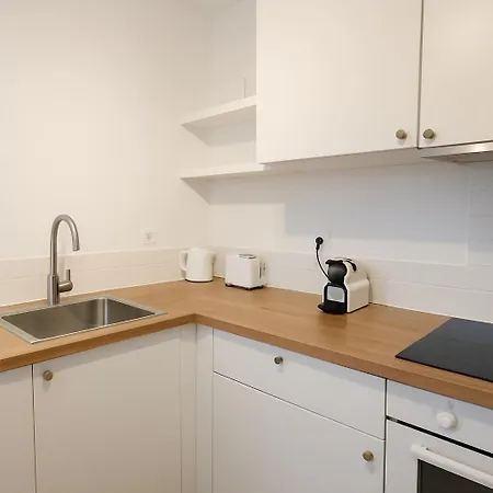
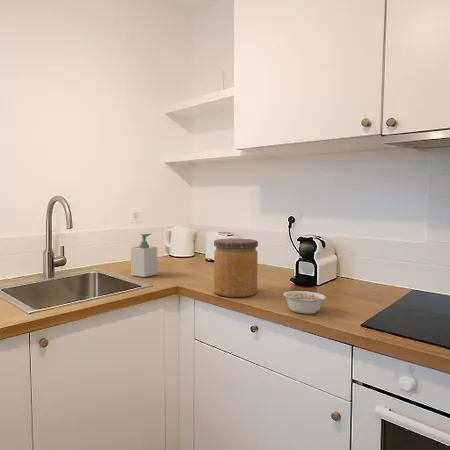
+ soap bottle [130,233,158,278]
+ legume [282,290,327,315]
+ jar [213,238,259,298]
